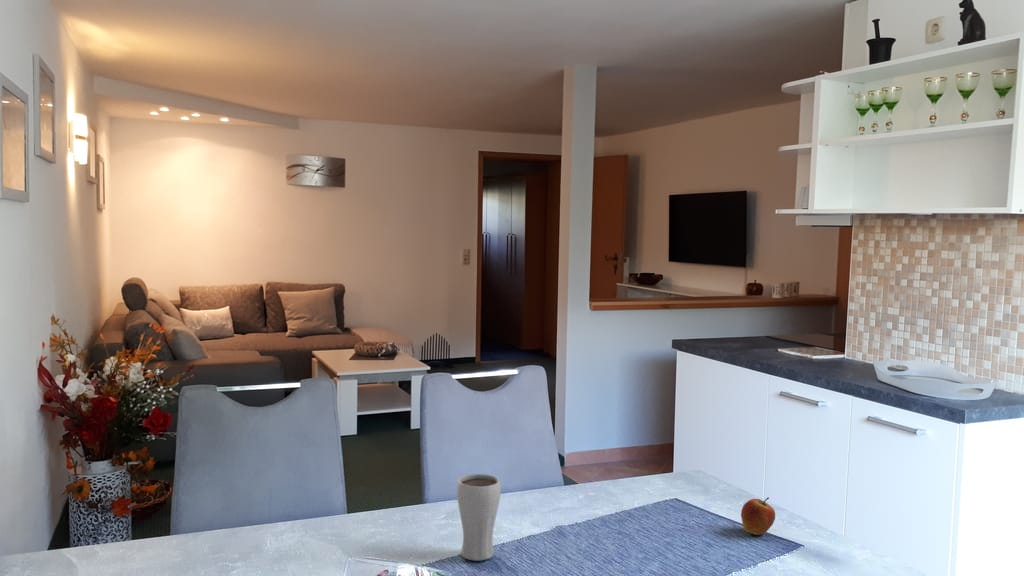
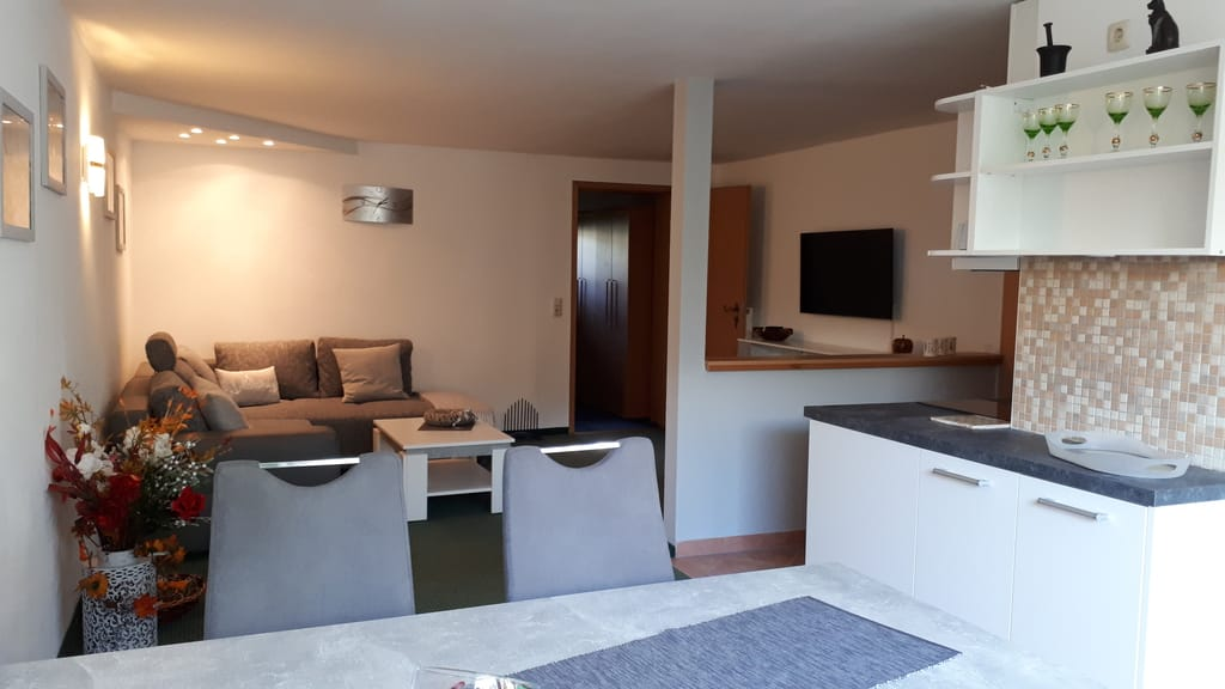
- drinking glass [456,473,502,562]
- fruit [740,496,776,536]
